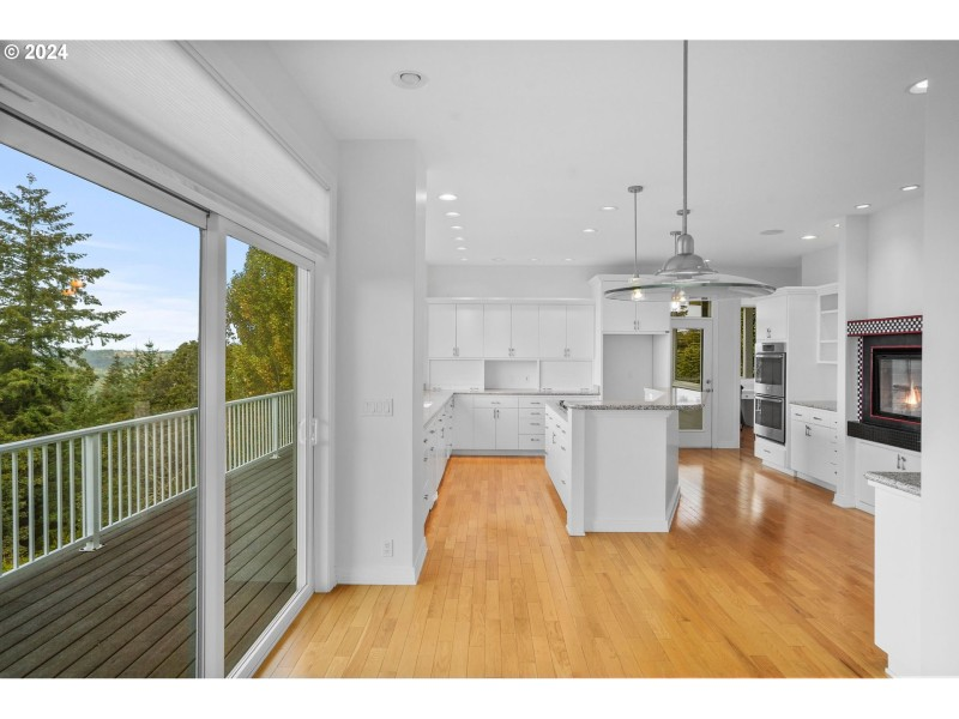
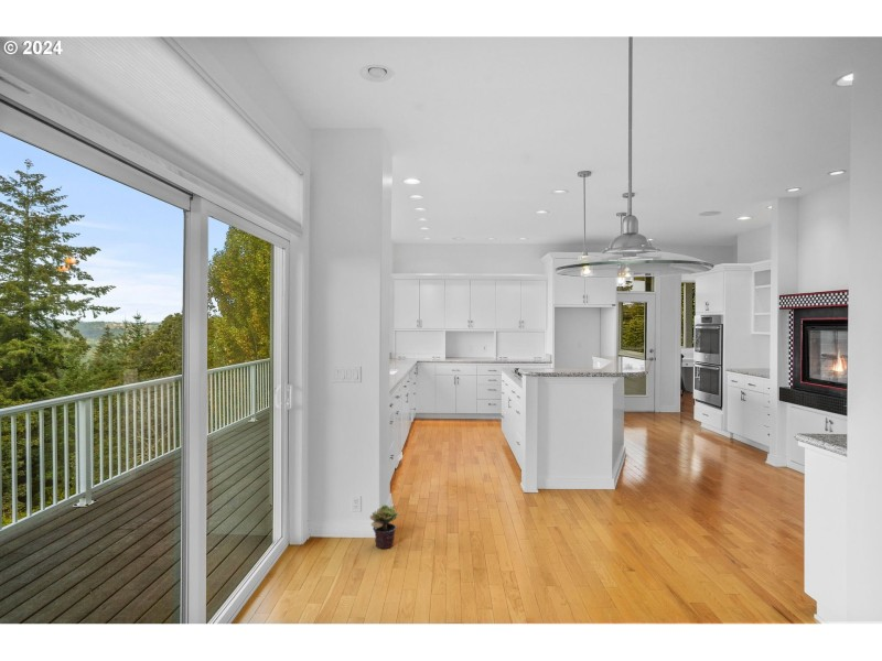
+ potted plant [369,503,399,550]
